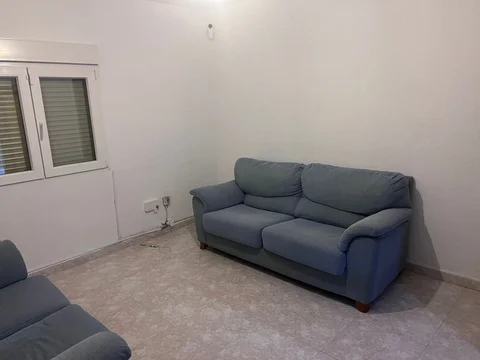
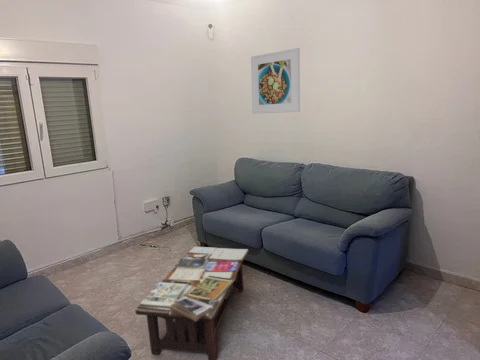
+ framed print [250,47,301,115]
+ coffee table [134,246,250,360]
